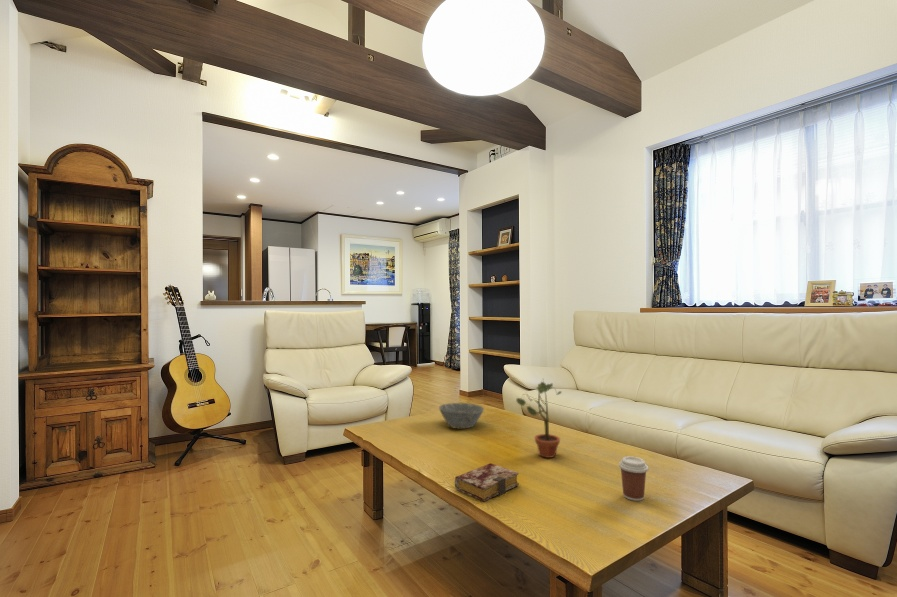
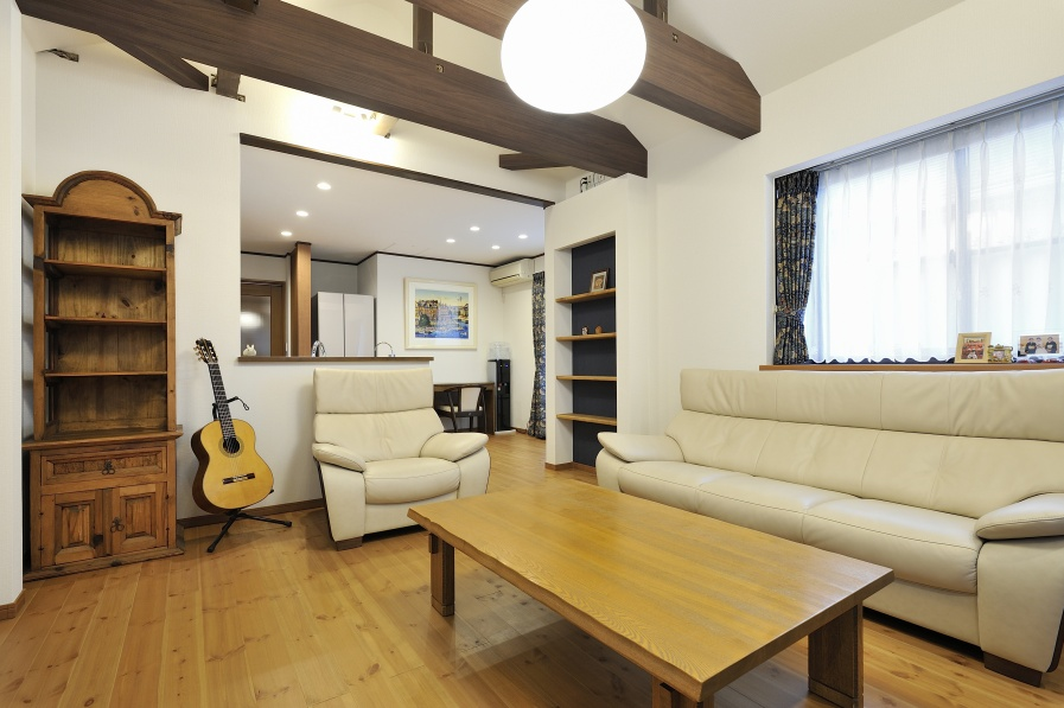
- coffee cup [618,455,649,502]
- potted plant [515,379,563,459]
- bowl [438,402,485,429]
- book [454,462,520,502]
